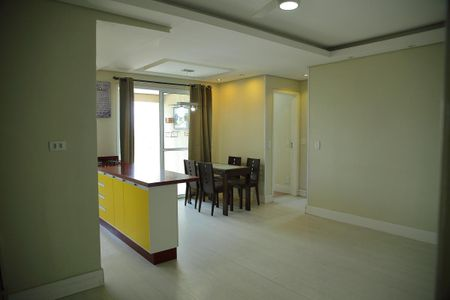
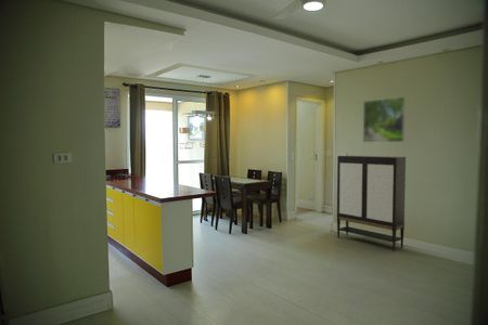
+ storage cabinet [335,155,407,252]
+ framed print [362,95,407,143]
